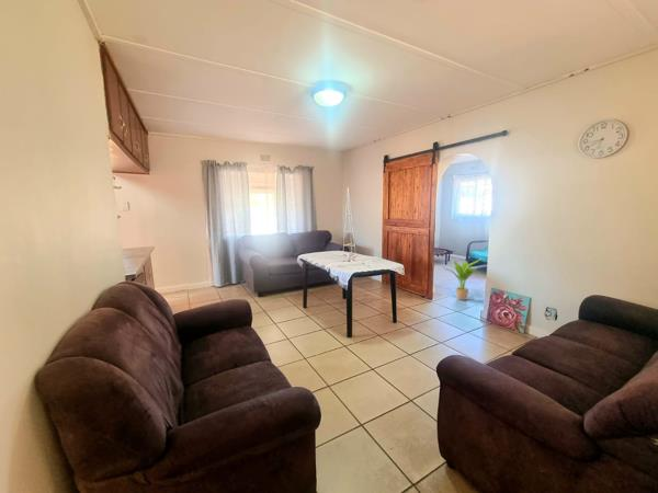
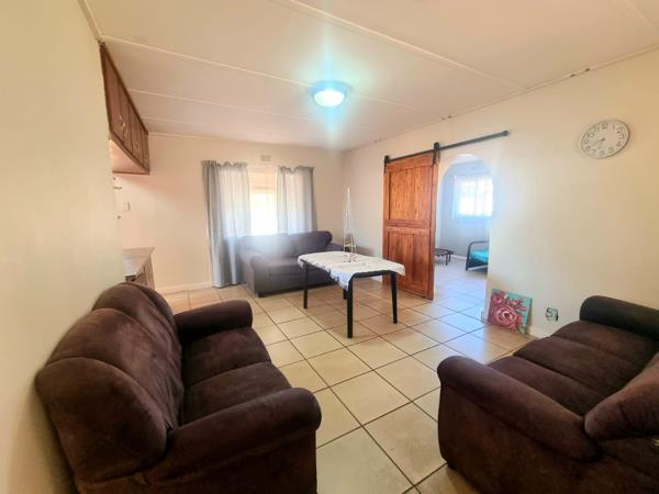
- potted plant [441,259,481,301]
